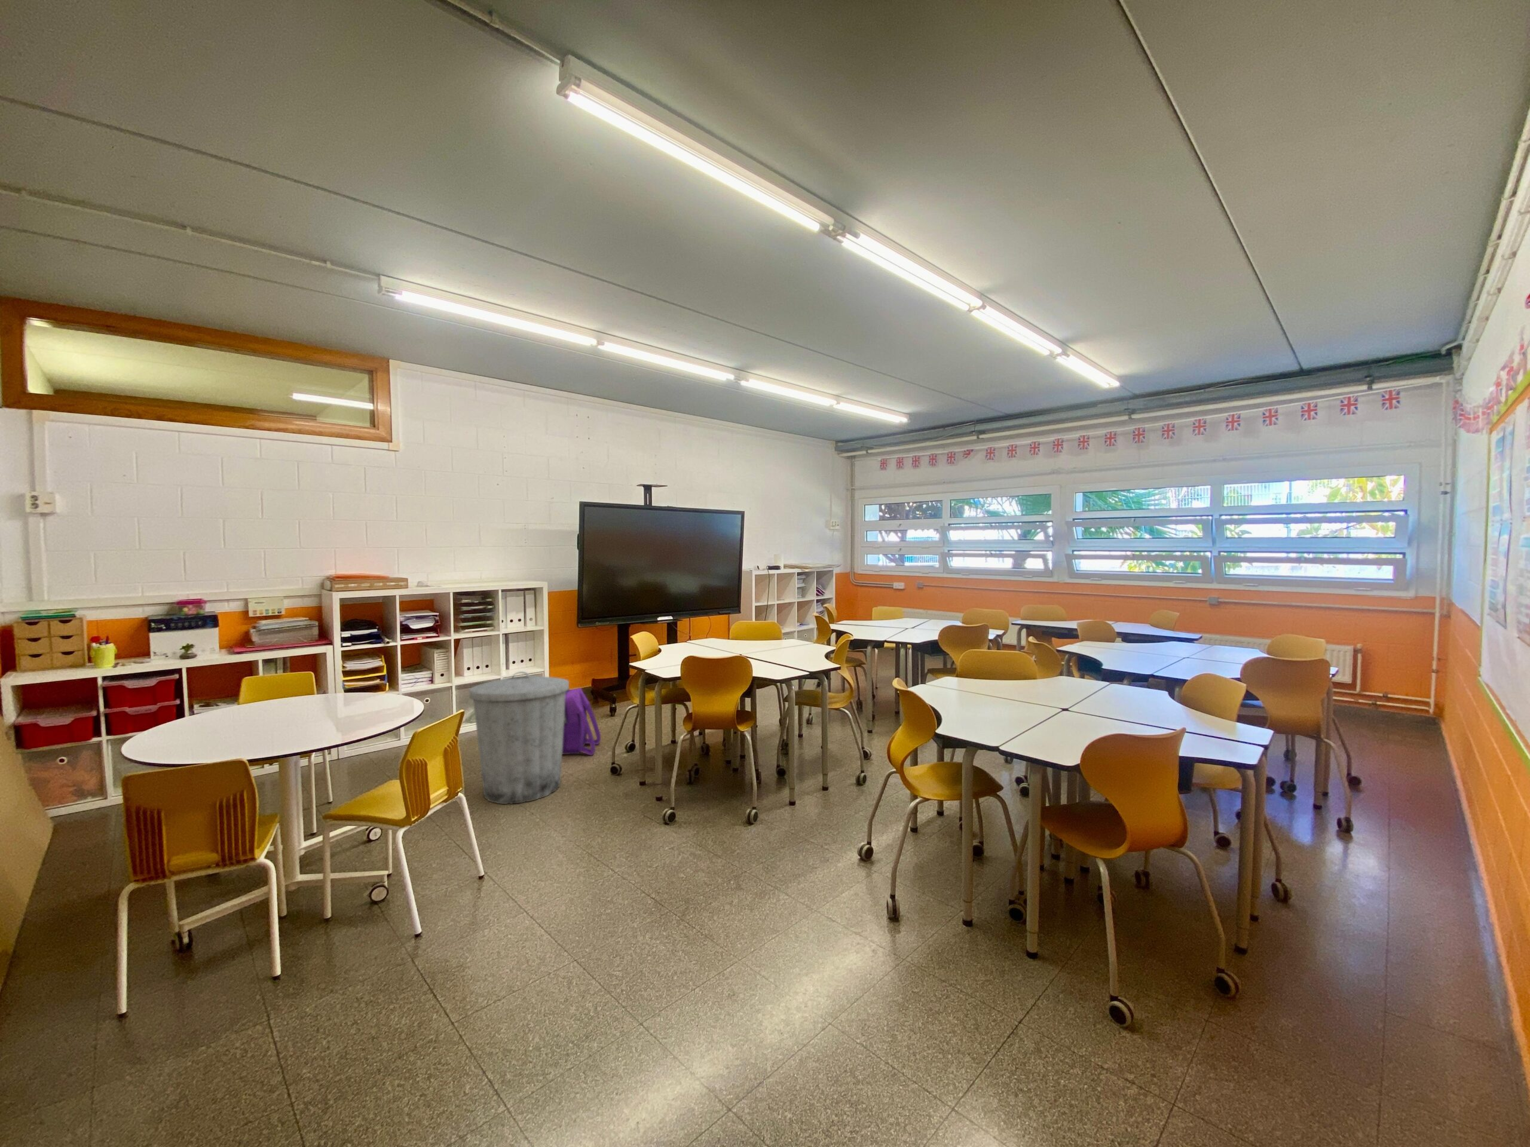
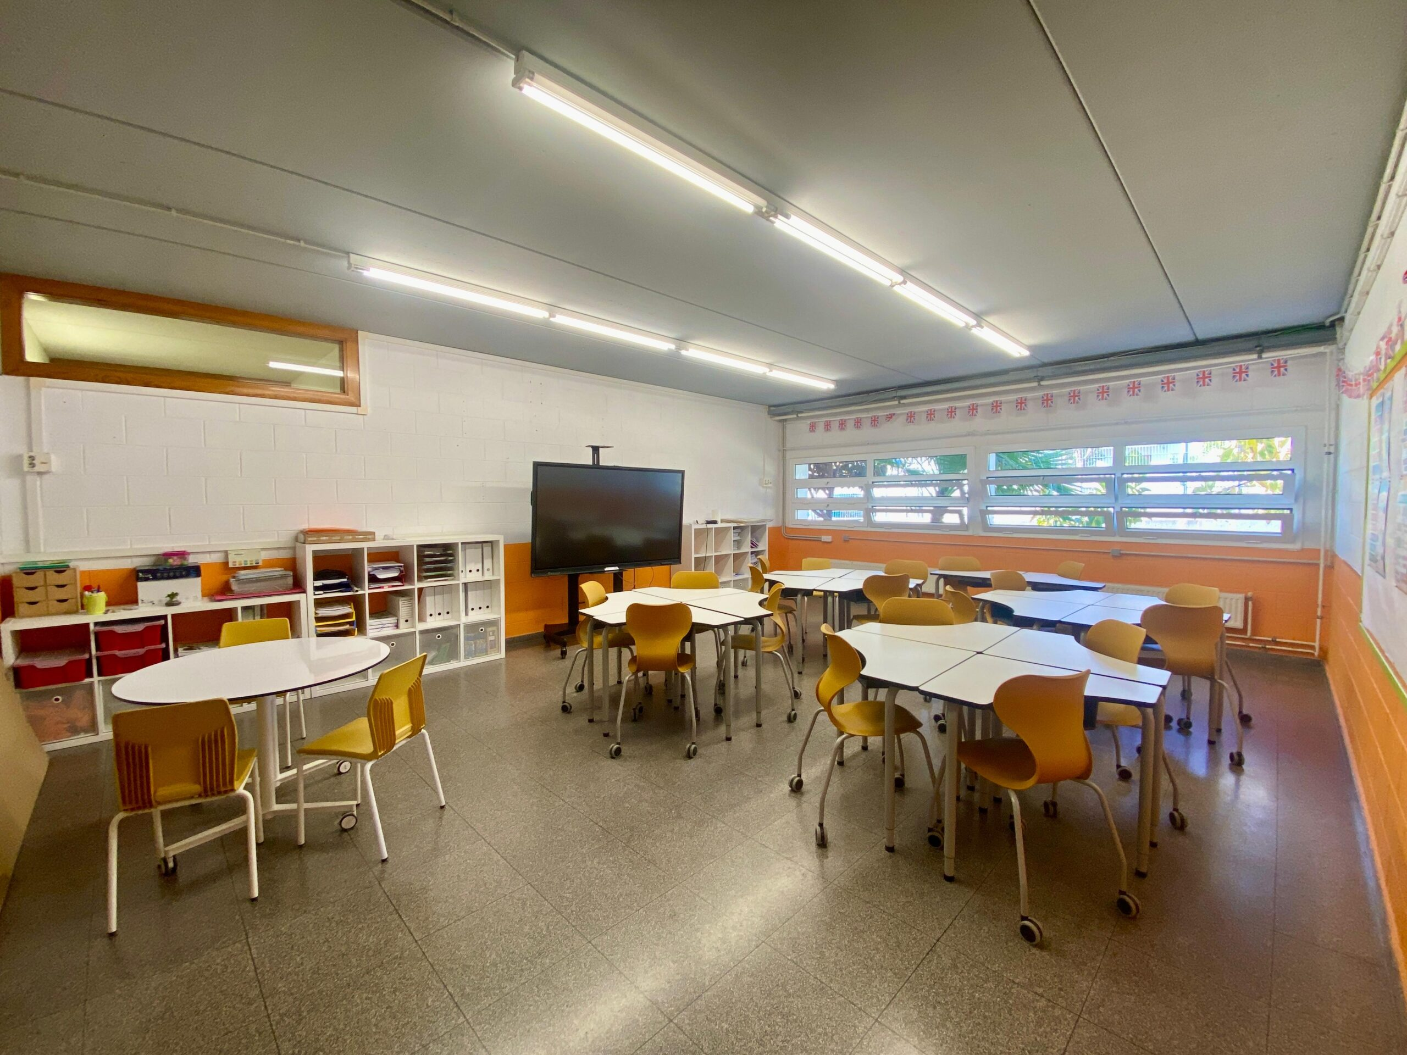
- backpack [561,688,601,757]
- trash can [469,671,570,805]
